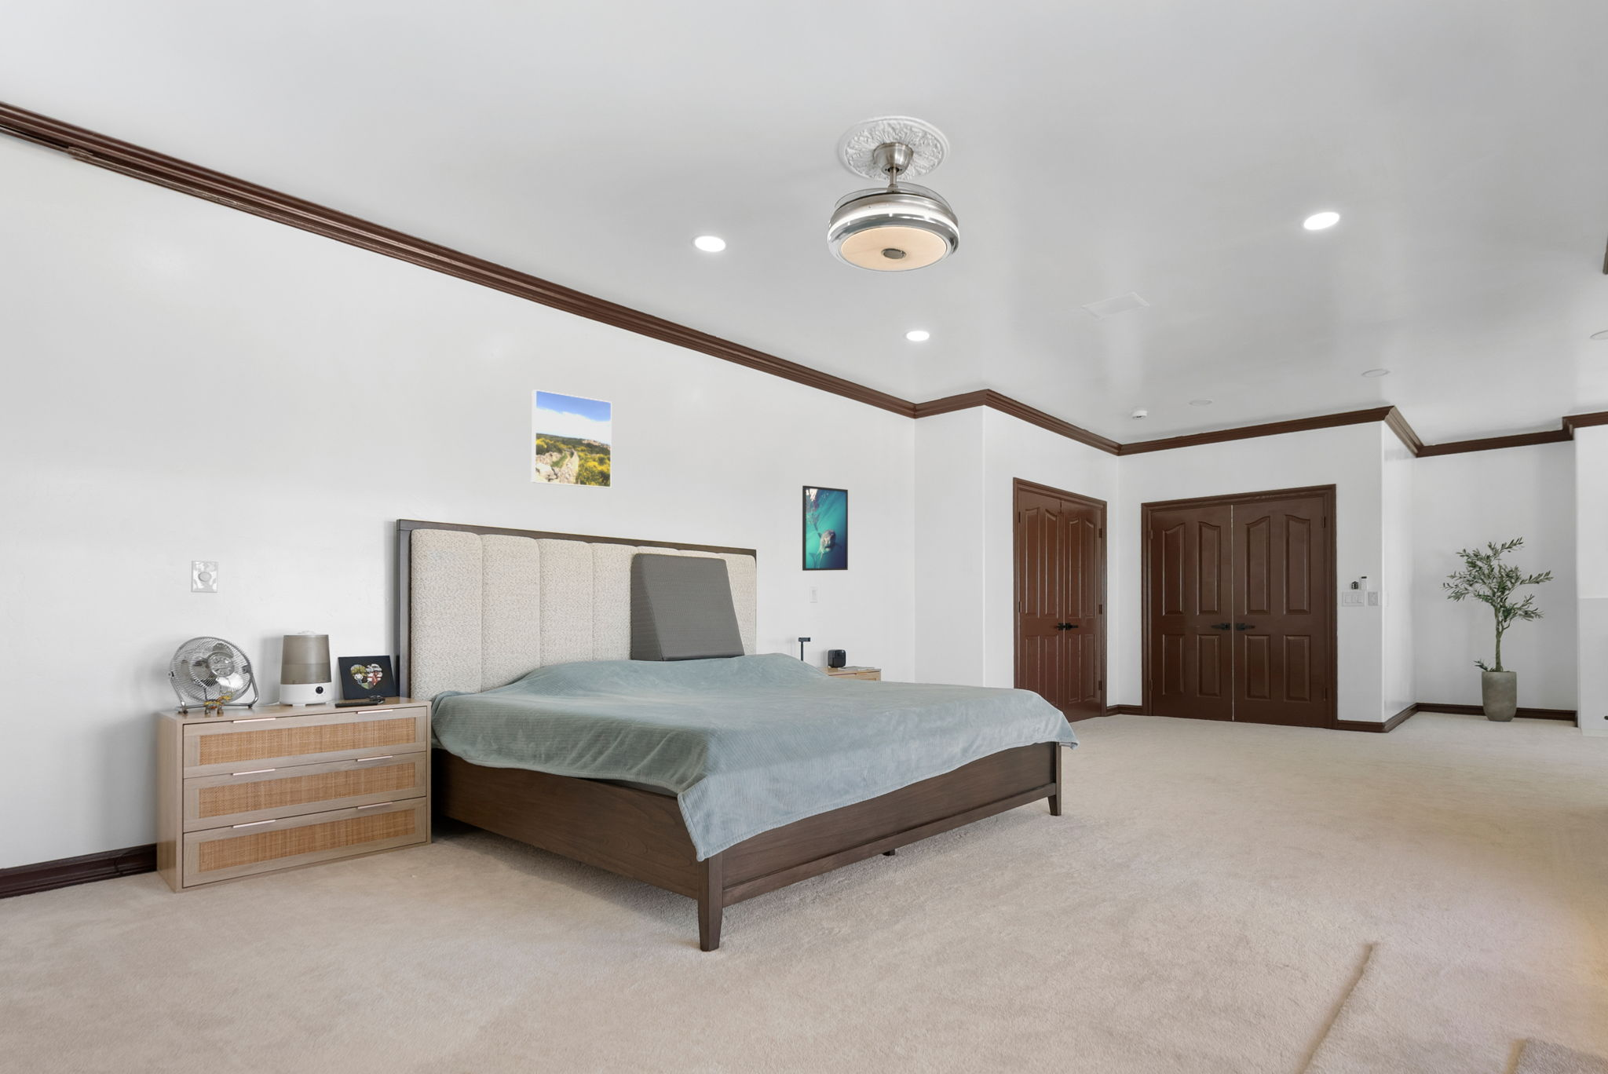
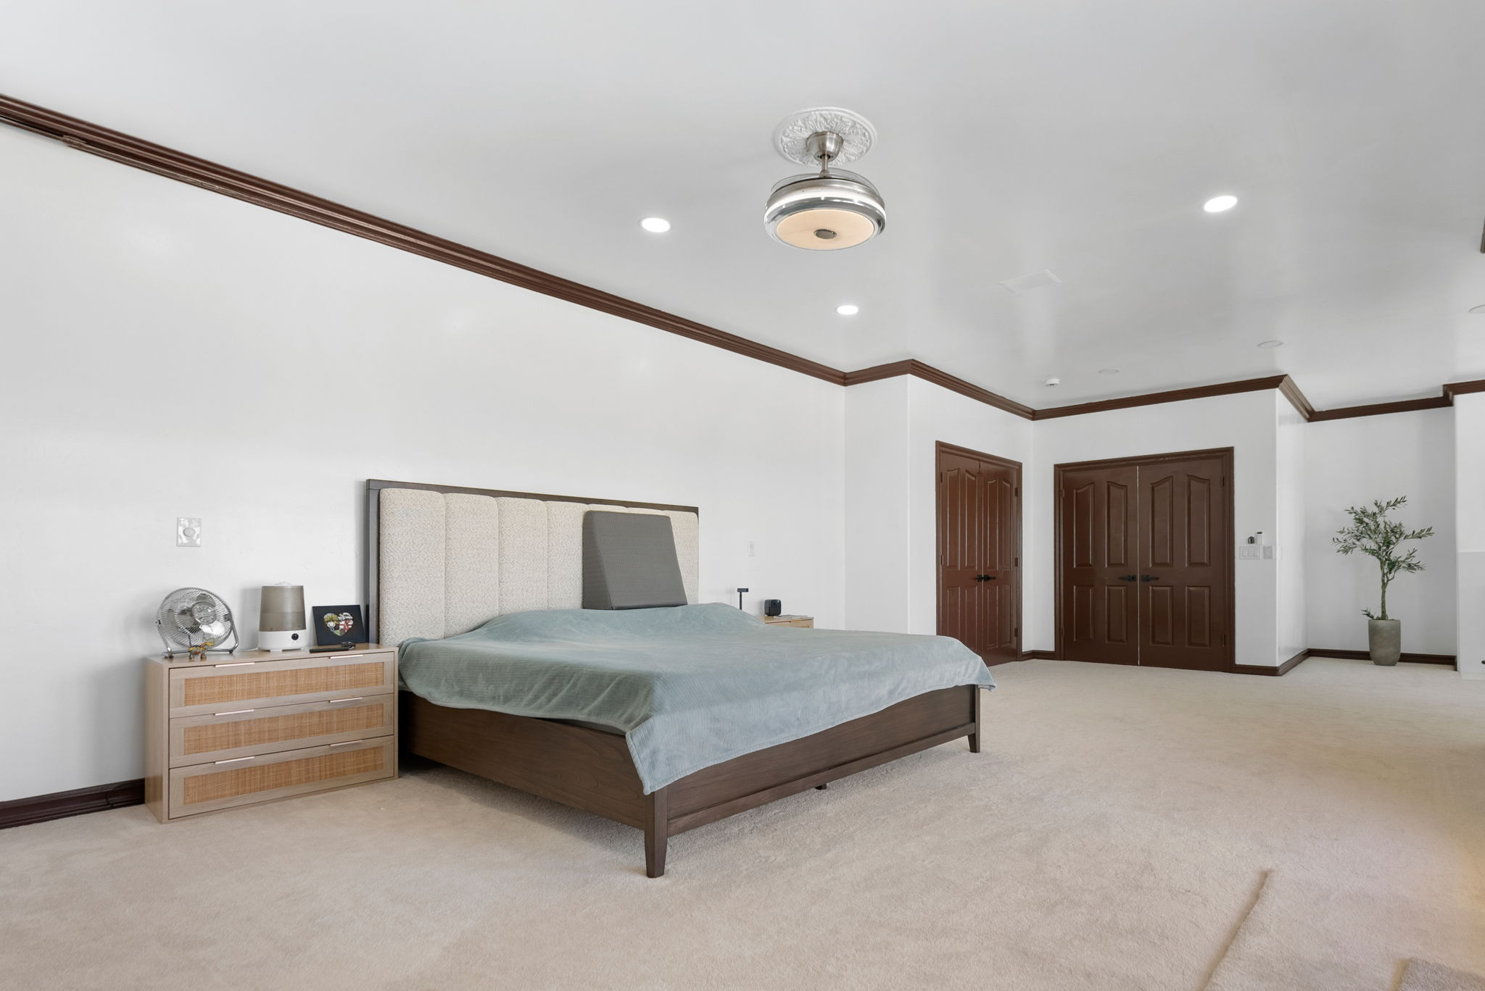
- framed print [530,388,612,489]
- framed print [802,484,848,572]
